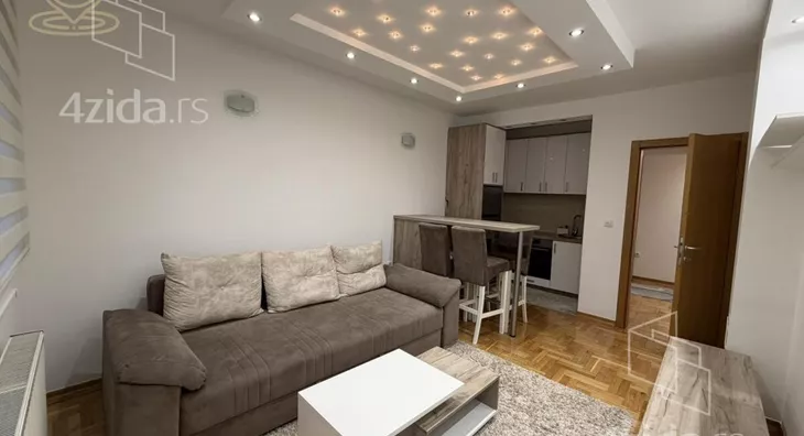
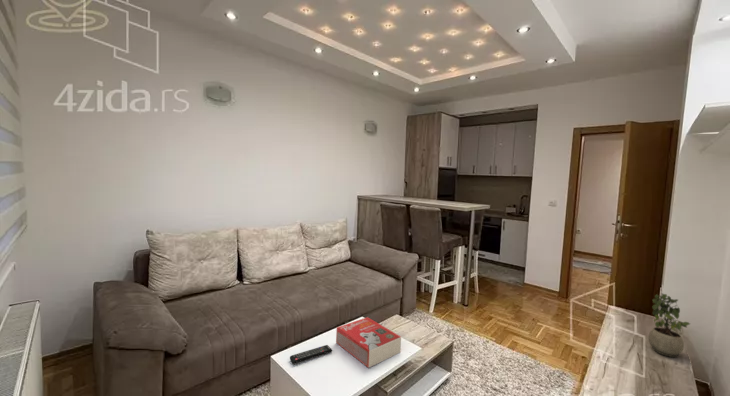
+ potted plant [648,292,691,358]
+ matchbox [335,316,402,369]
+ remote control [289,344,333,365]
